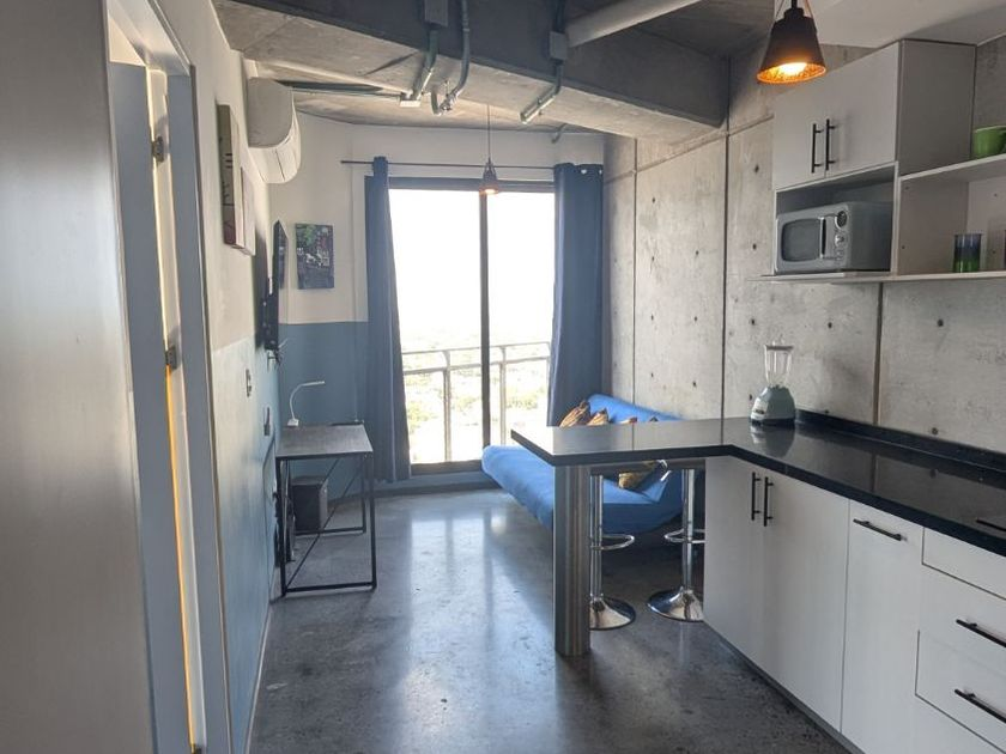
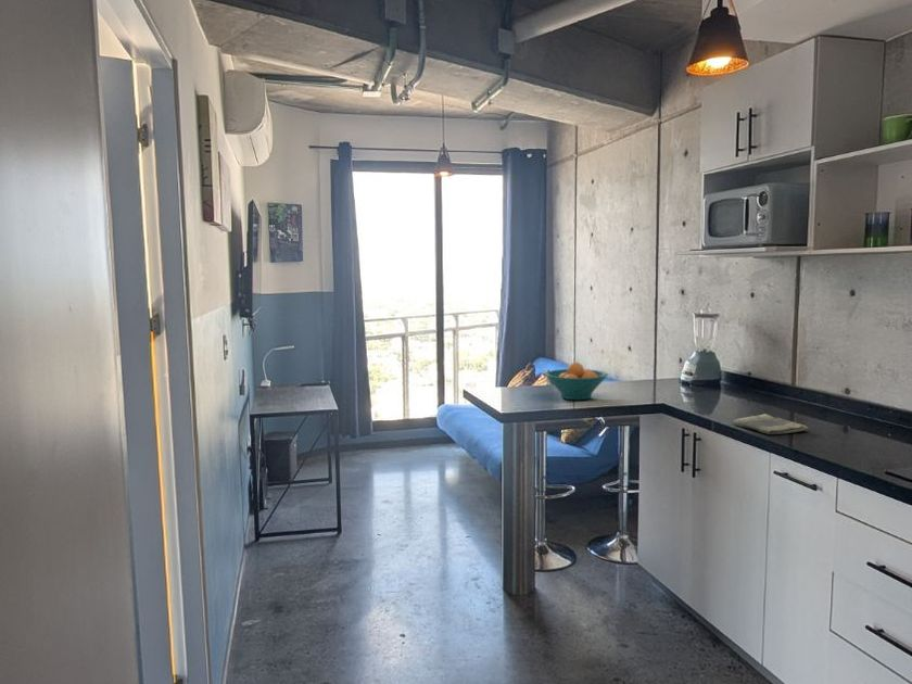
+ dish towel [732,413,810,435]
+ fruit bowl [544,362,609,401]
